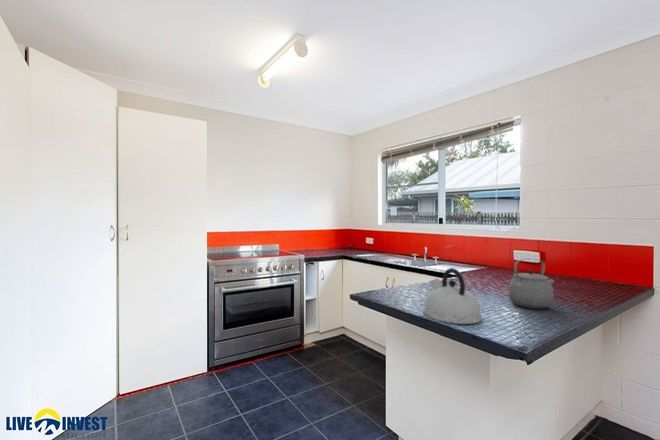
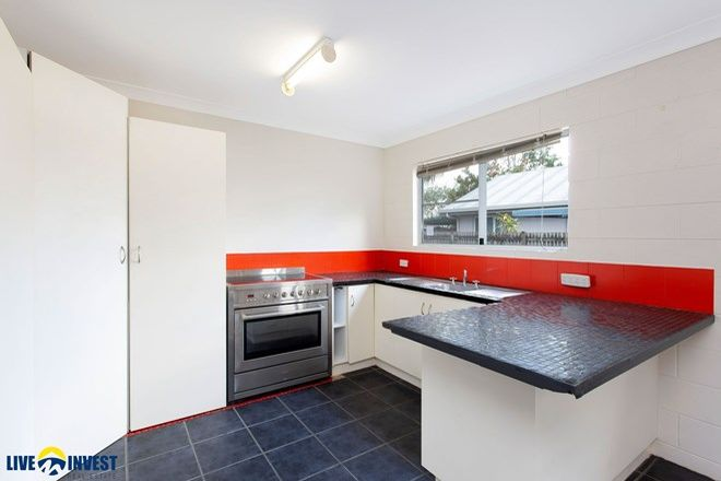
- kettle [423,267,483,325]
- tea kettle [508,258,555,310]
